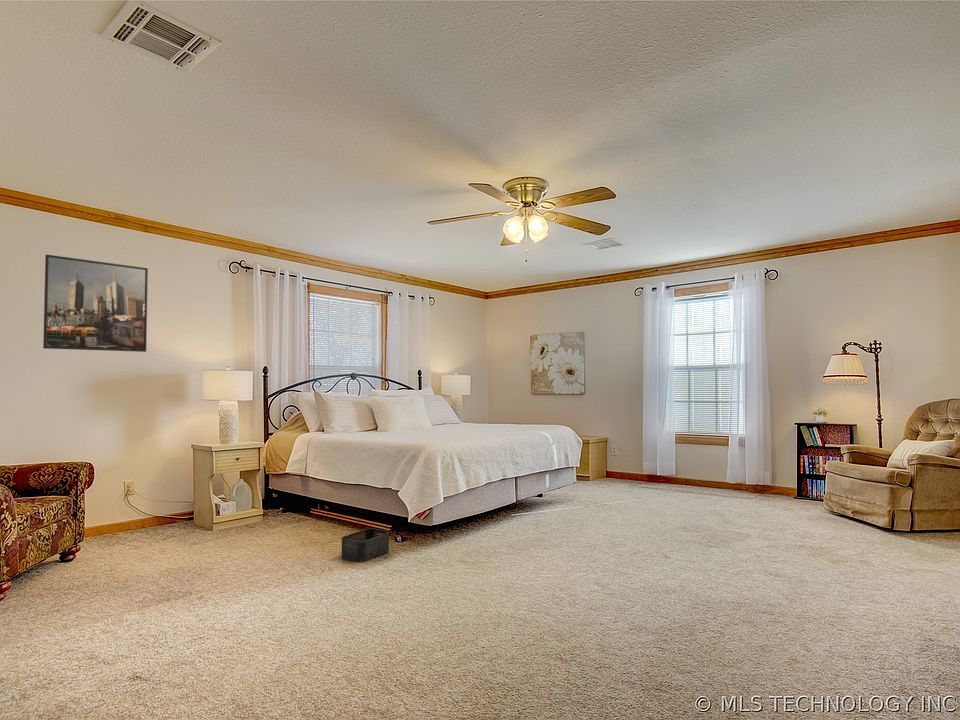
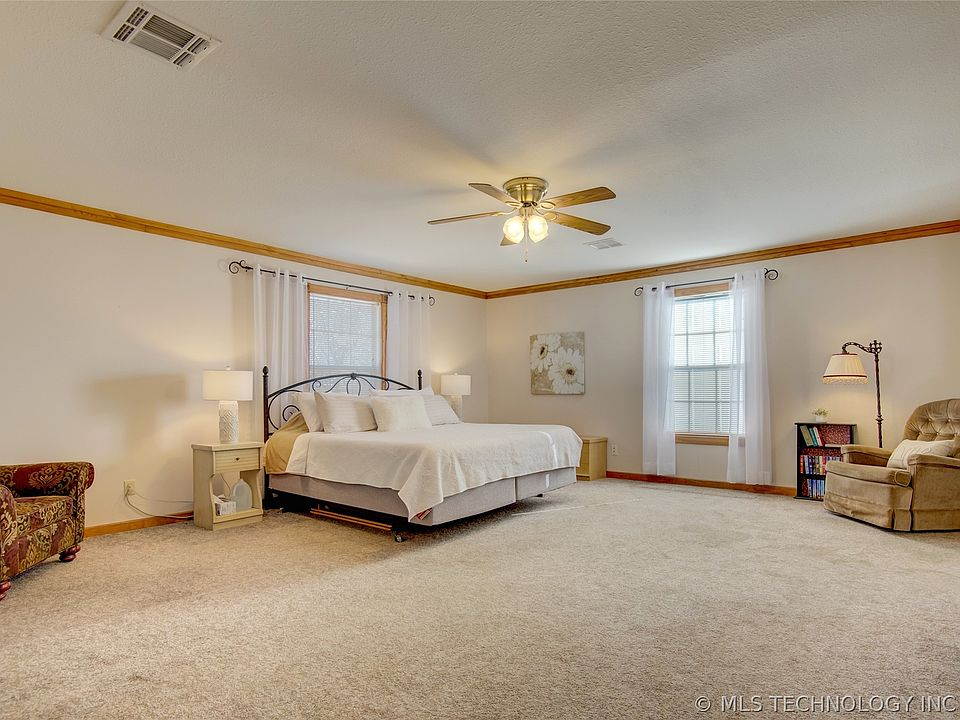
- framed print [42,254,149,353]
- storage bin [341,527,390,563]
